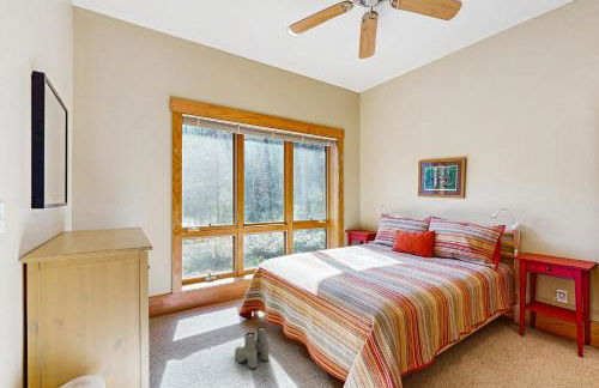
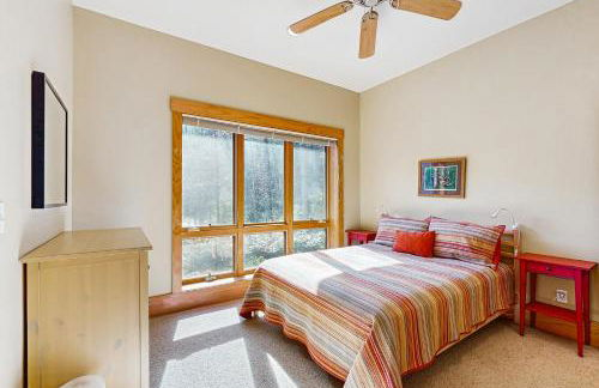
- boots [234,326,271,370]
